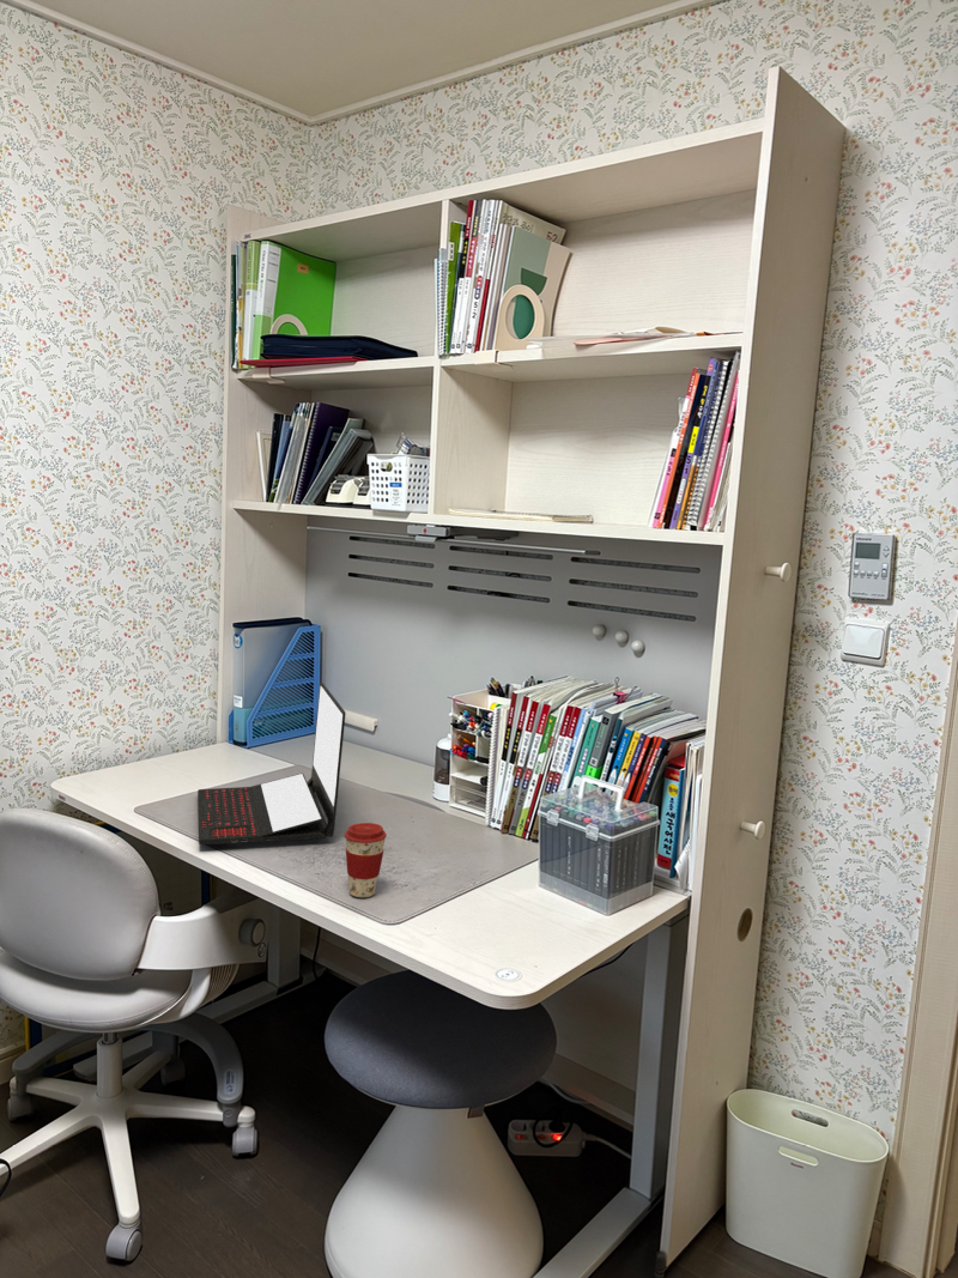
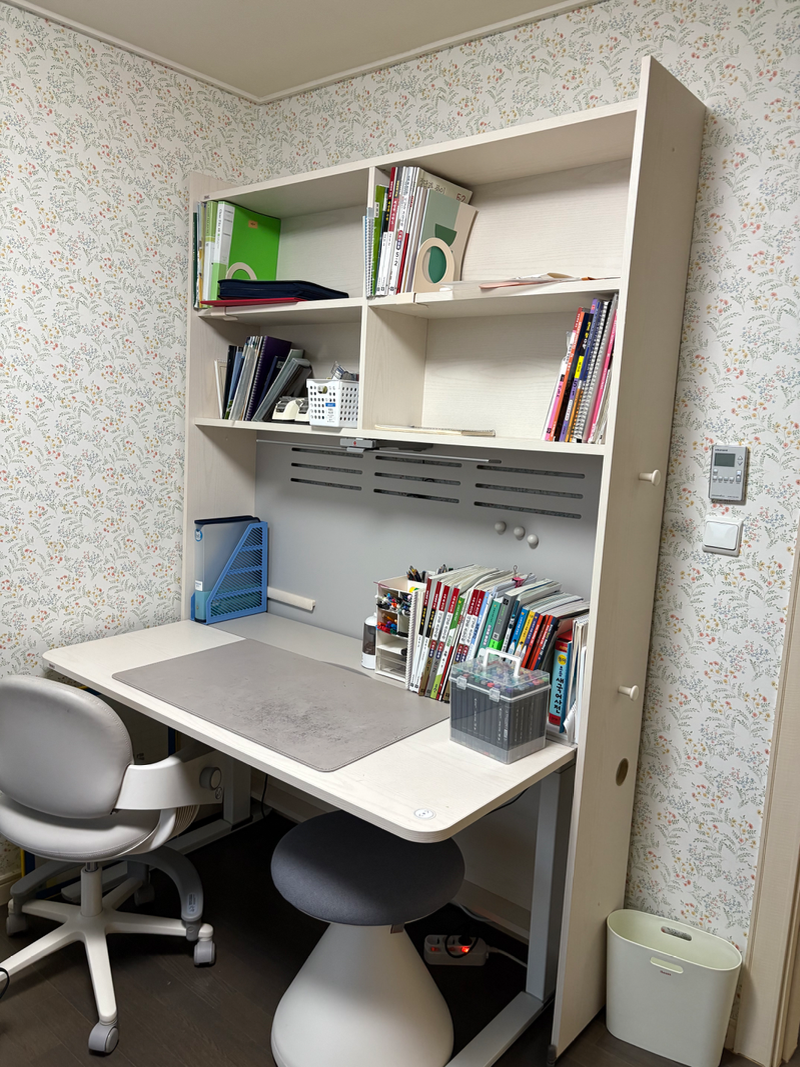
- laptop [196,682,347,846]
- coffee cup [344,822,388,898]
